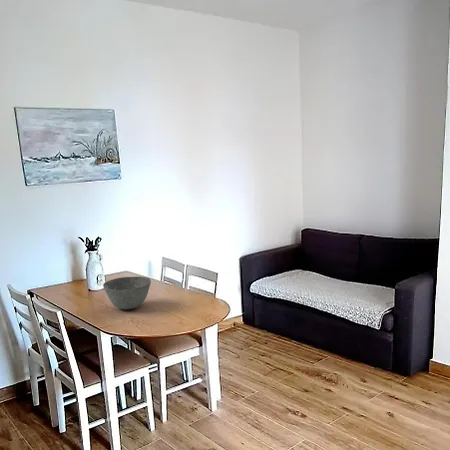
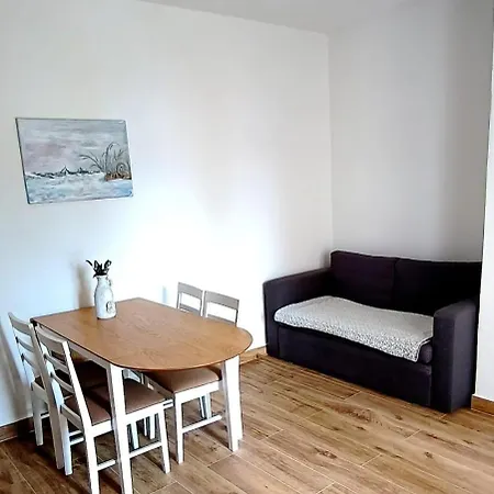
- bowl [102,276,152,311]
